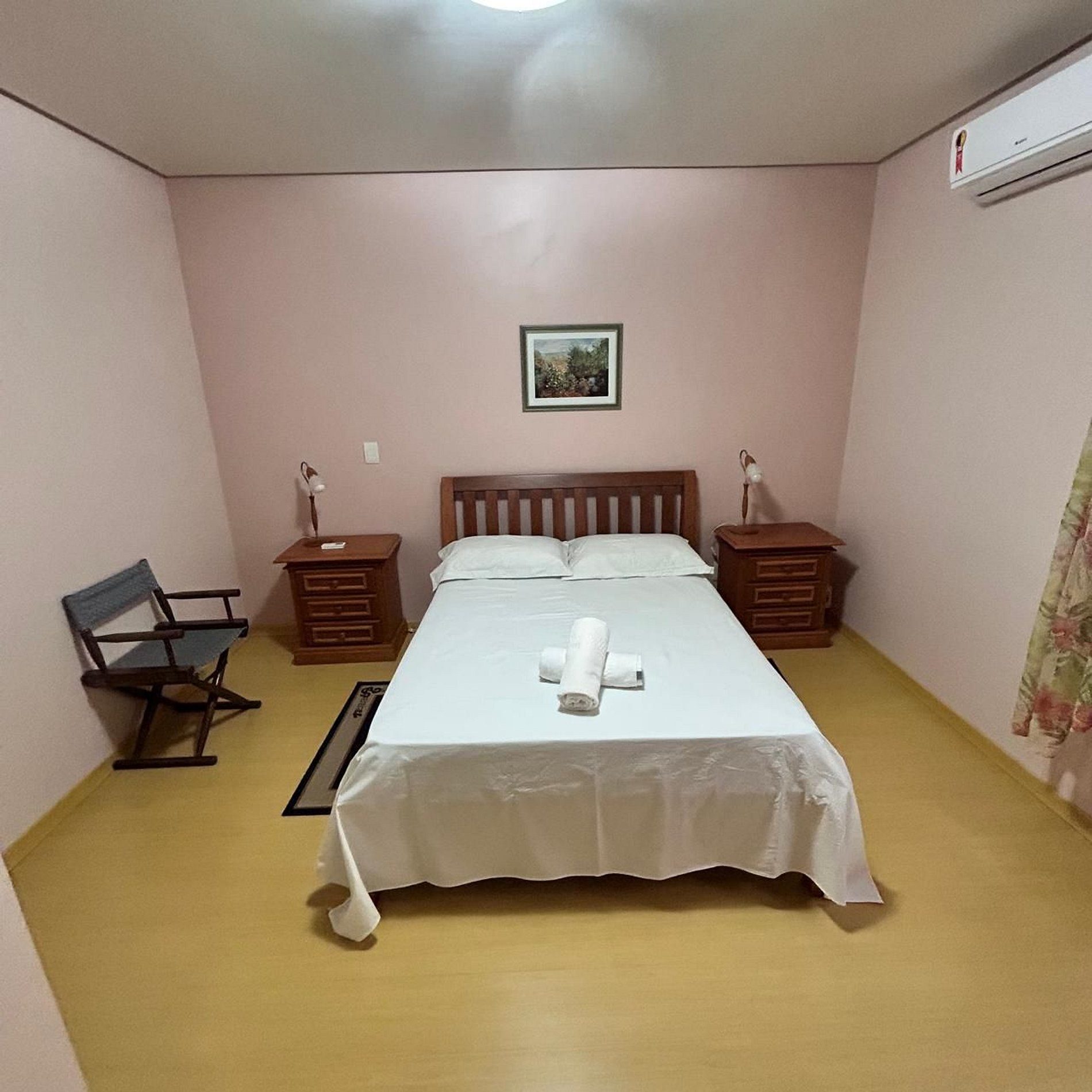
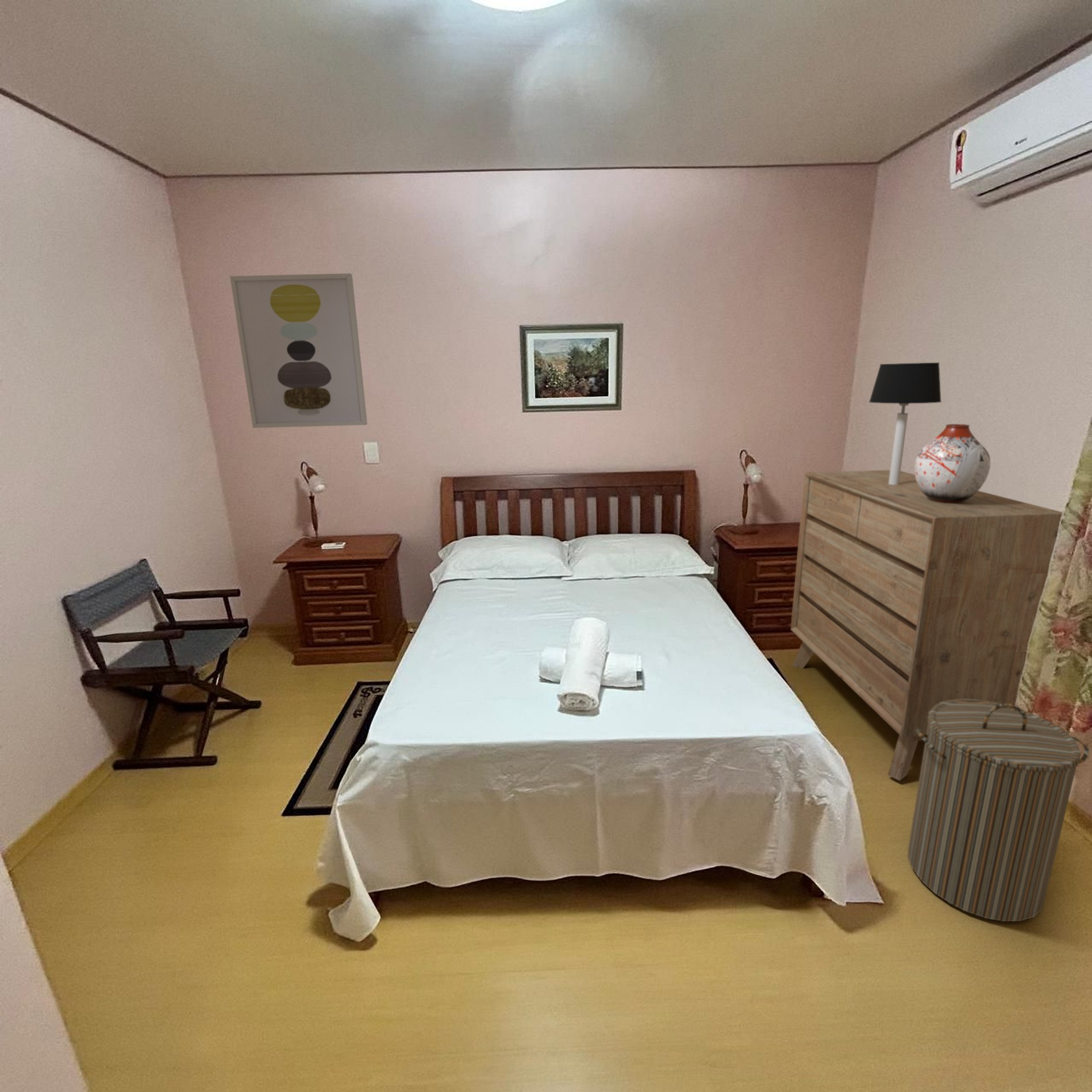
+ vase [914,424,991,503]
+ dresser [790,470,1063,781]
+ wall art [229,273,368,429]
+ table lamp [868,362,942,485]
+ laundry hamper [908,699,1090,922]
